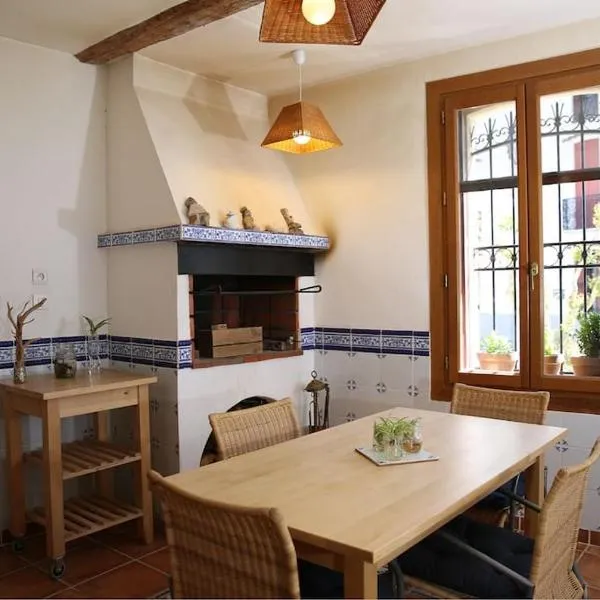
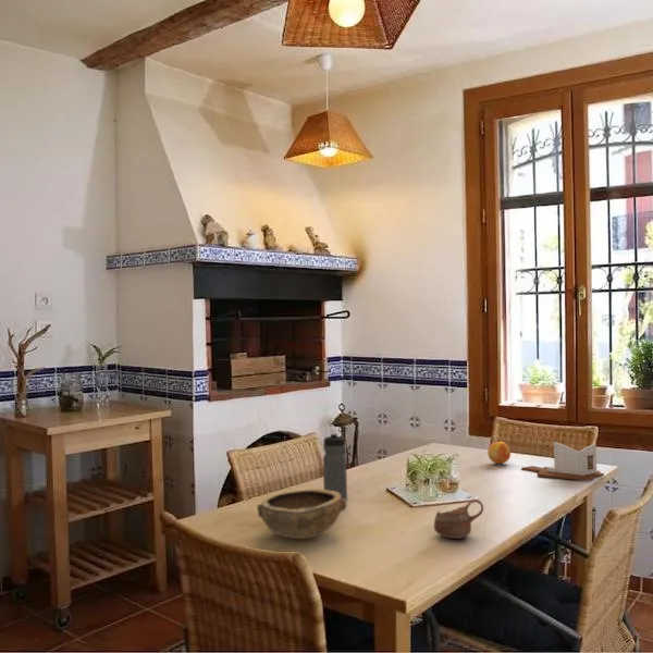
+ fruit [486,441,512,465]
+ bowl [256,488,347,540]
+ water bottle [322,432,348,500]
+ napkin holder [520,441,605,482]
+ cup [433,498,484,540]
